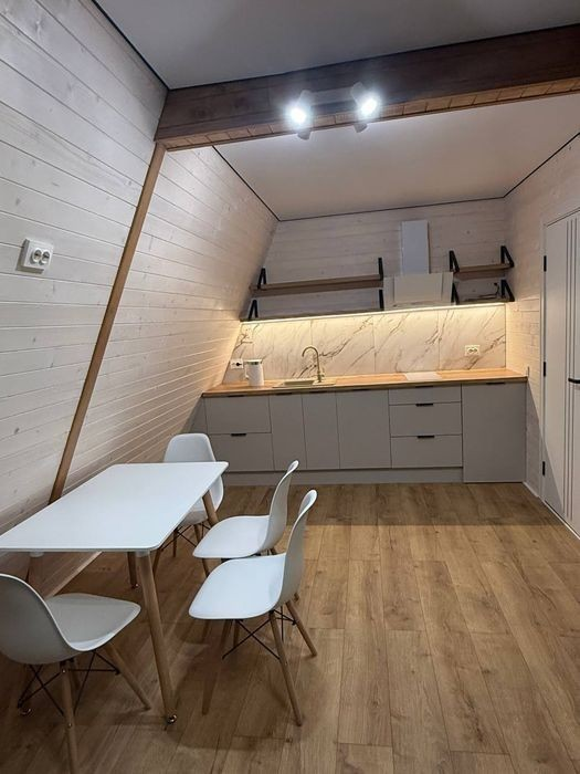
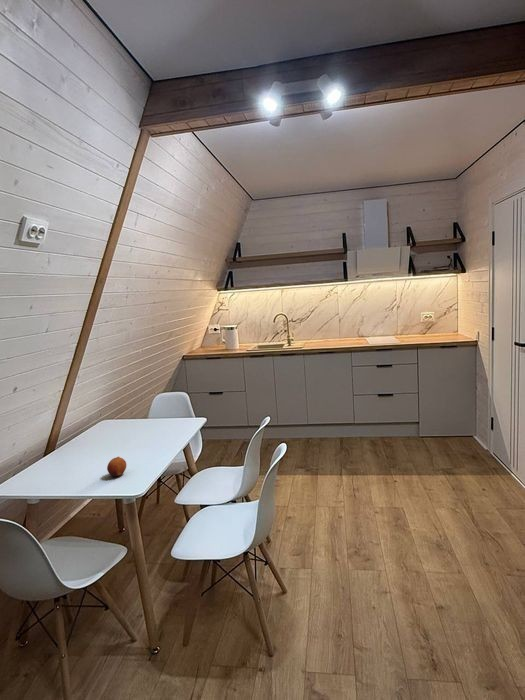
+ fruit [106,456,127,477]
